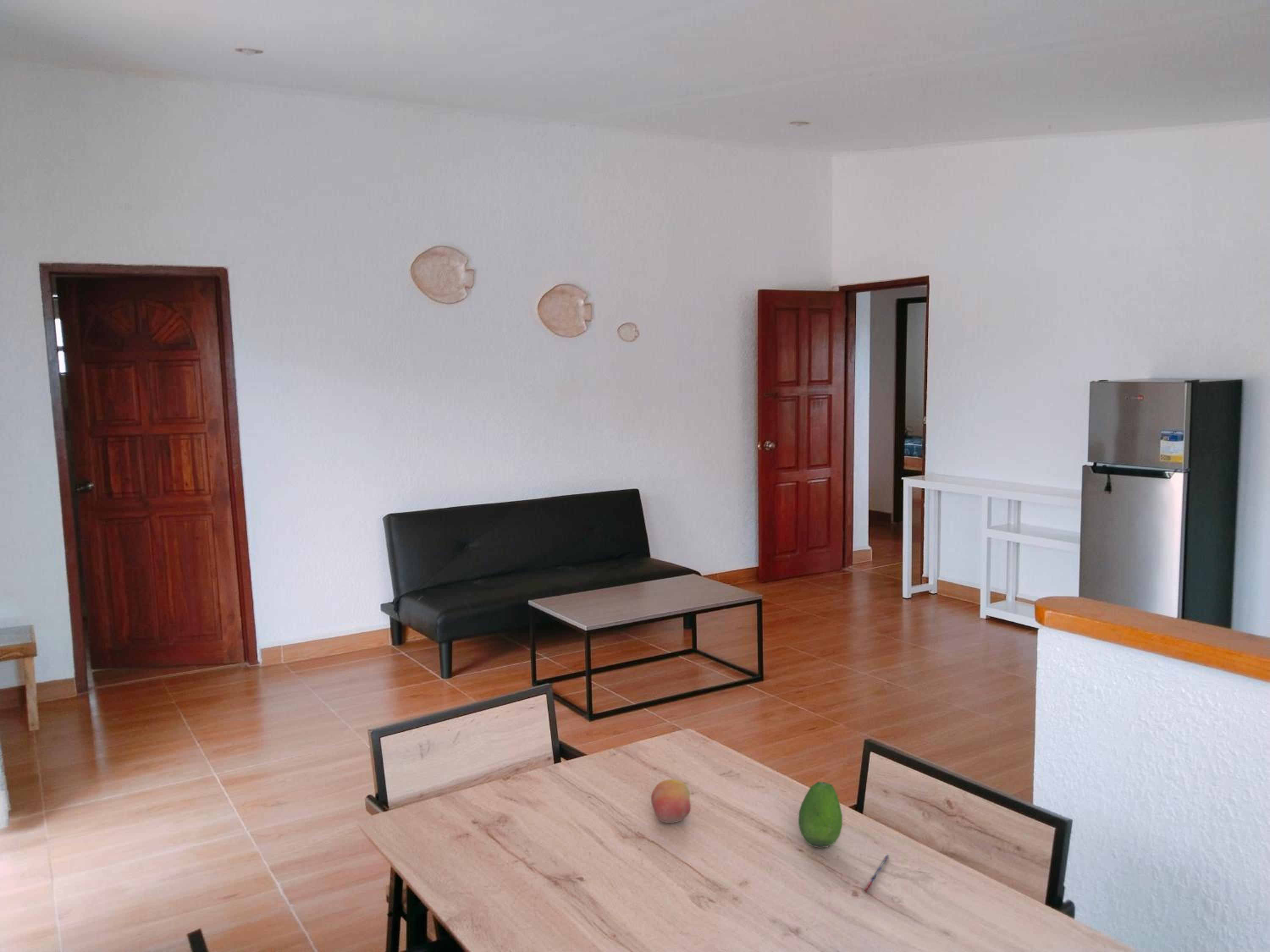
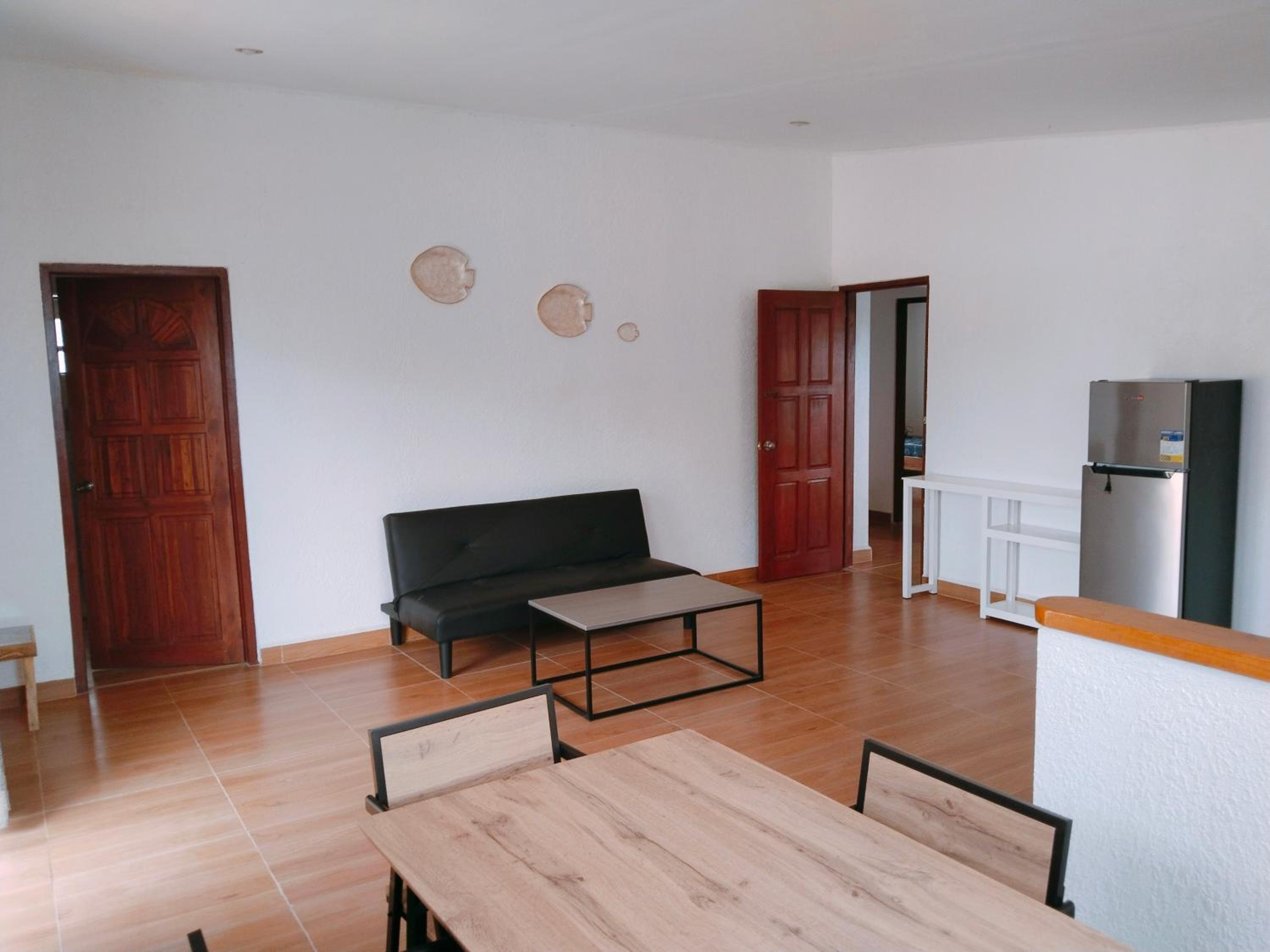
- pen [864,854,890,892]
- fruit [651,779,691,823]
- fruit [798,781,843,848]
